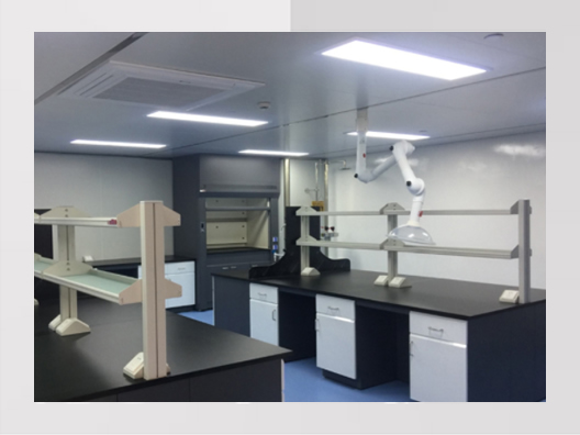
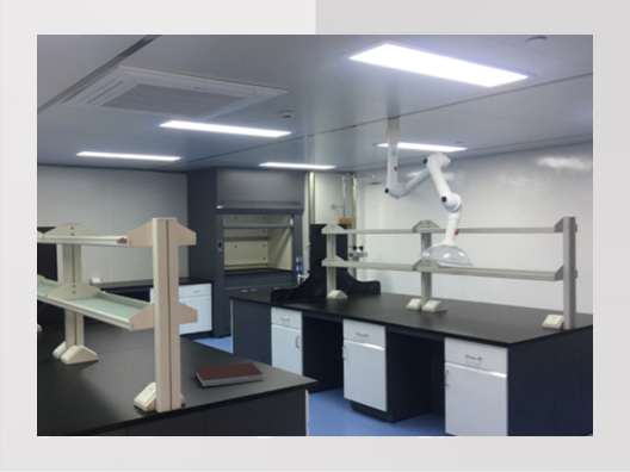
+ notebook [194,361,264,389]
